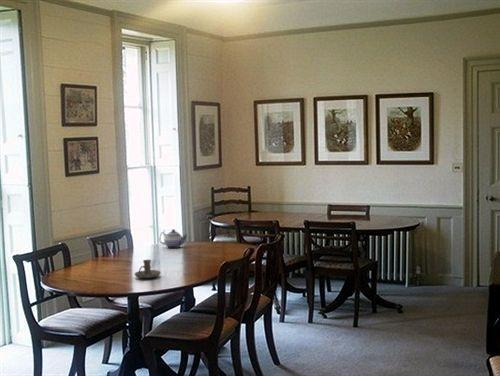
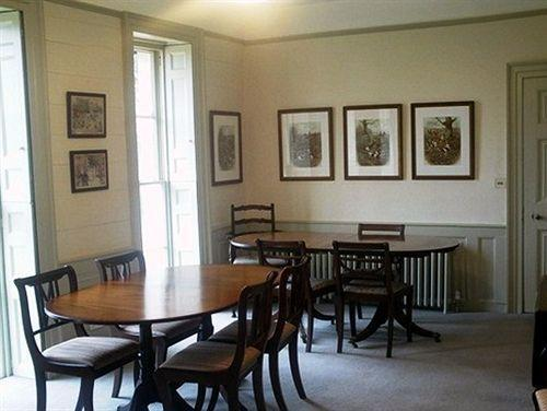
- candle holder [134,259,162,279]
- teapot [159,228,188,249]
